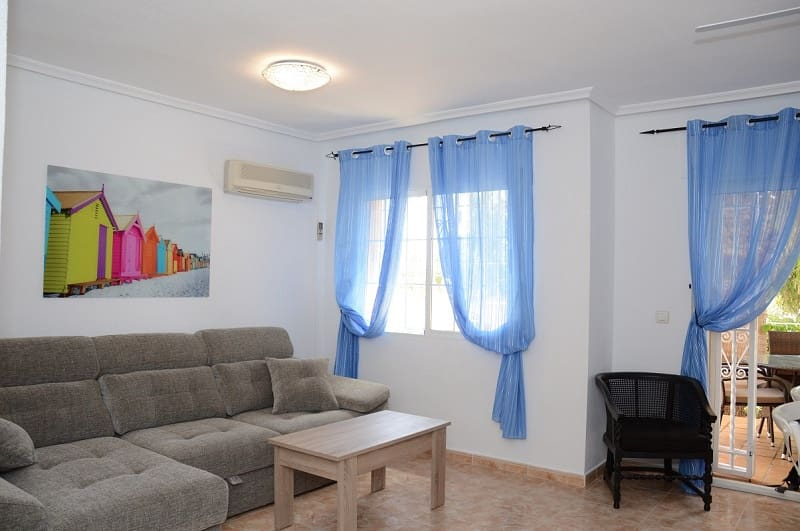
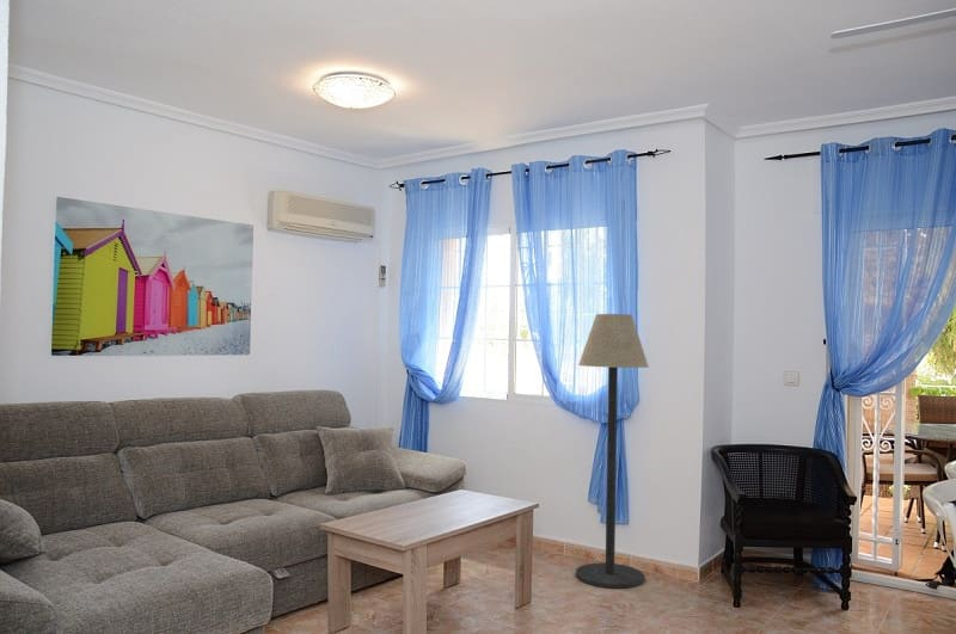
+ floor lamp [575,313,650,590]
